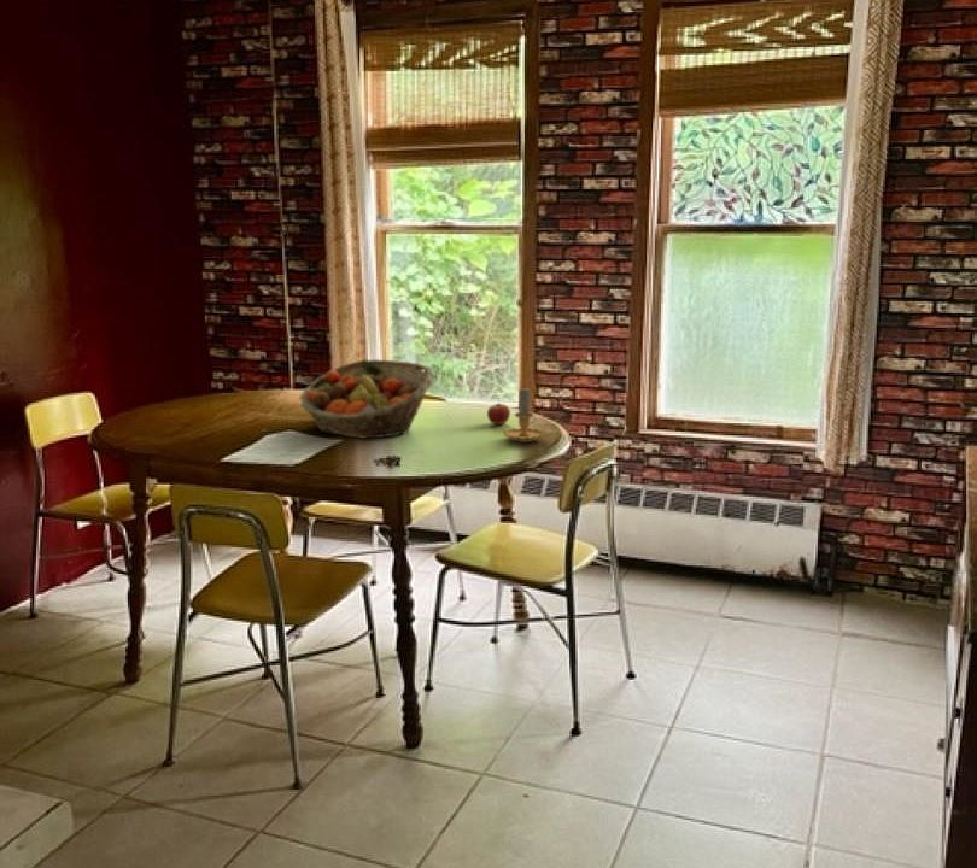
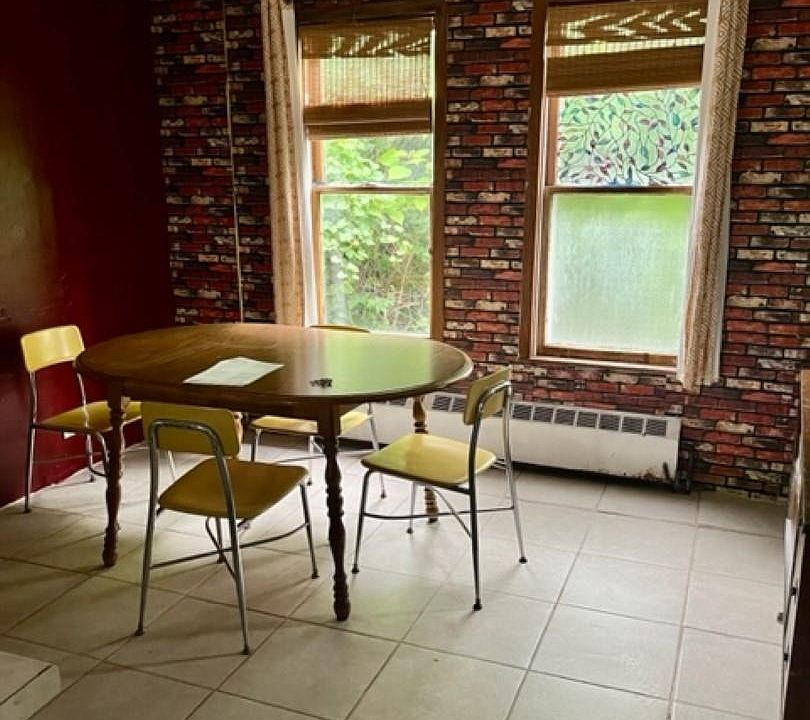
- apple [486,400,511,426]
- candle [502,387,555,444]
- fruit basket [299,358,435,439]
